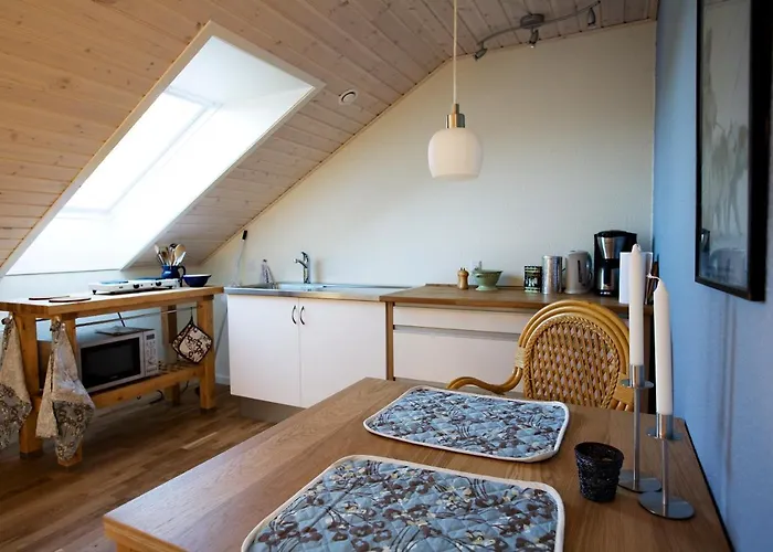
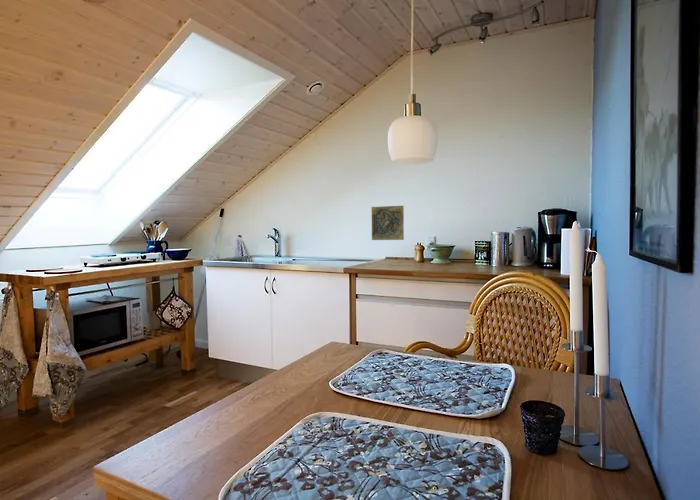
+ decorative tile [371,205,405,241]
